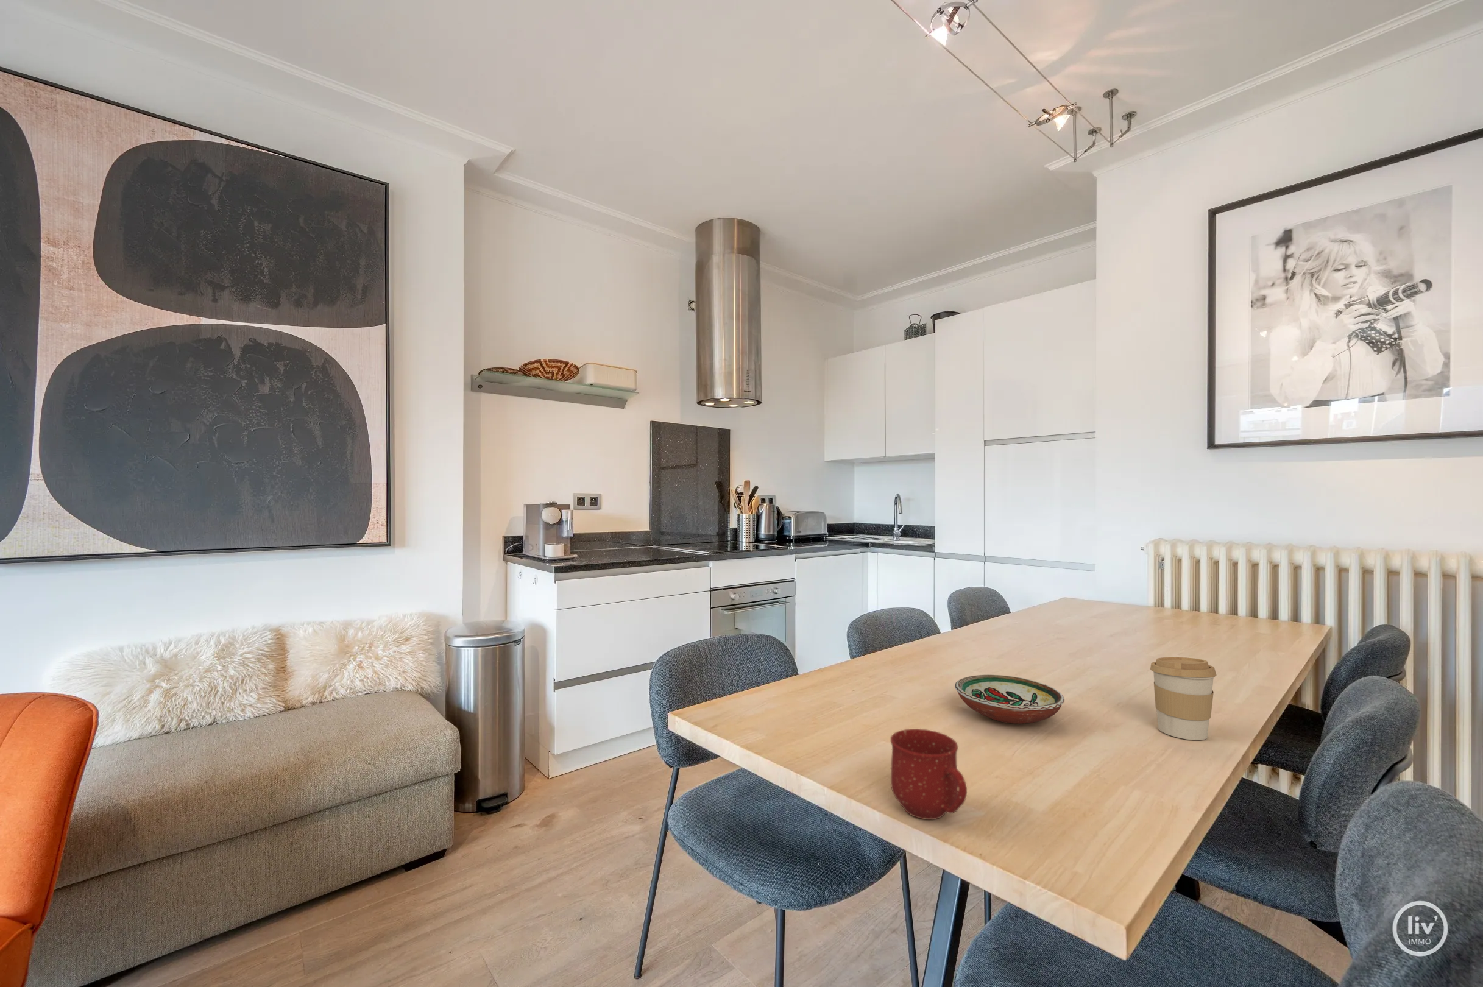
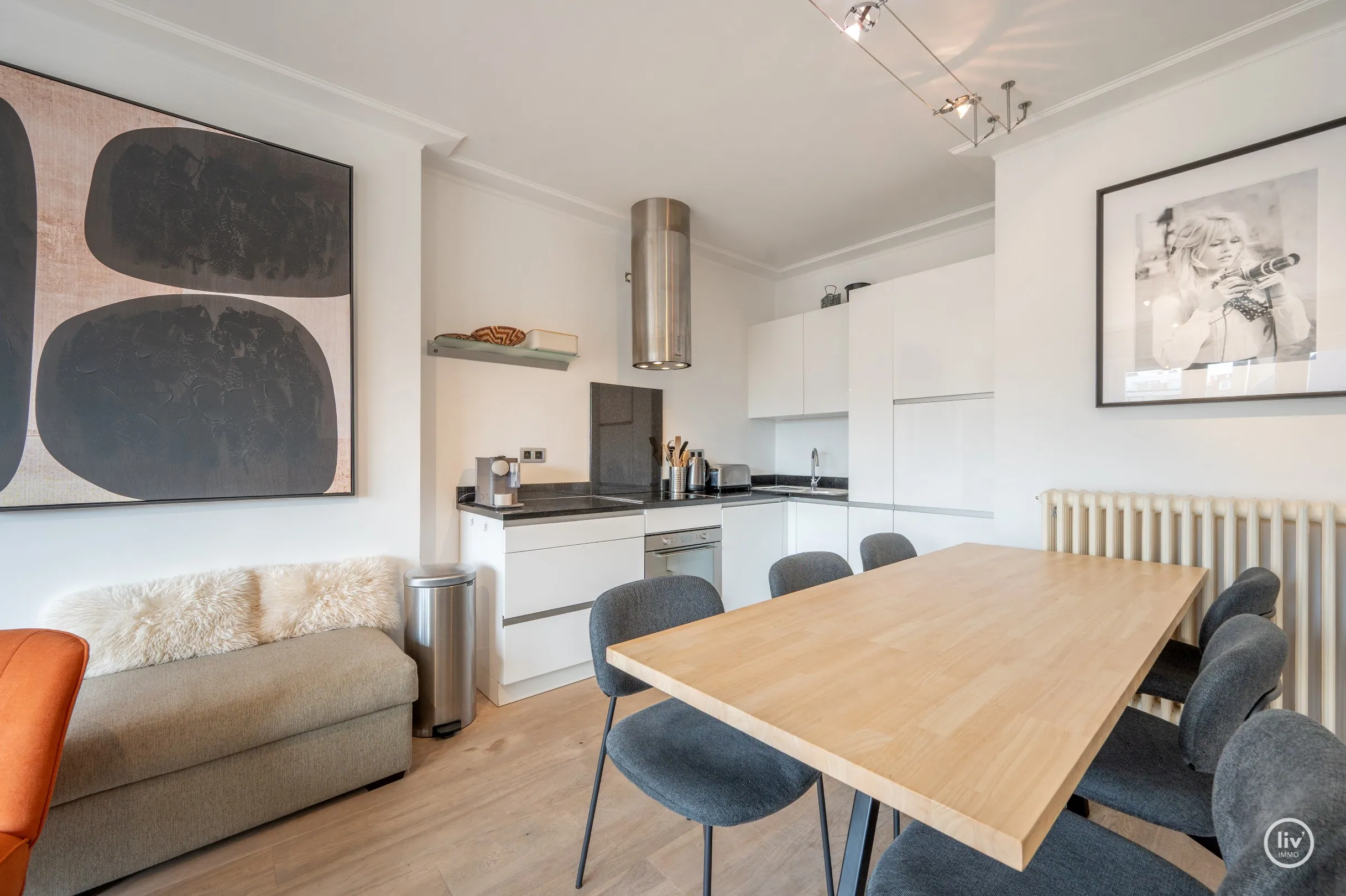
- mug [890,728,967,820]
- decorative bowl [954,674,1065,725]
- coffee cup [1150,657,1216,741]
